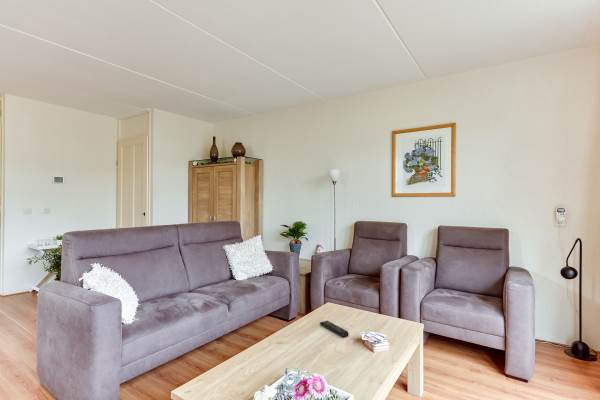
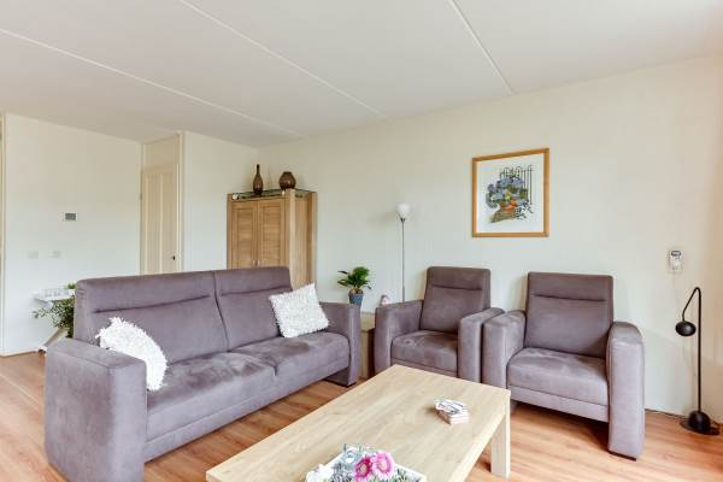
- remote control [319,320,349,338]
